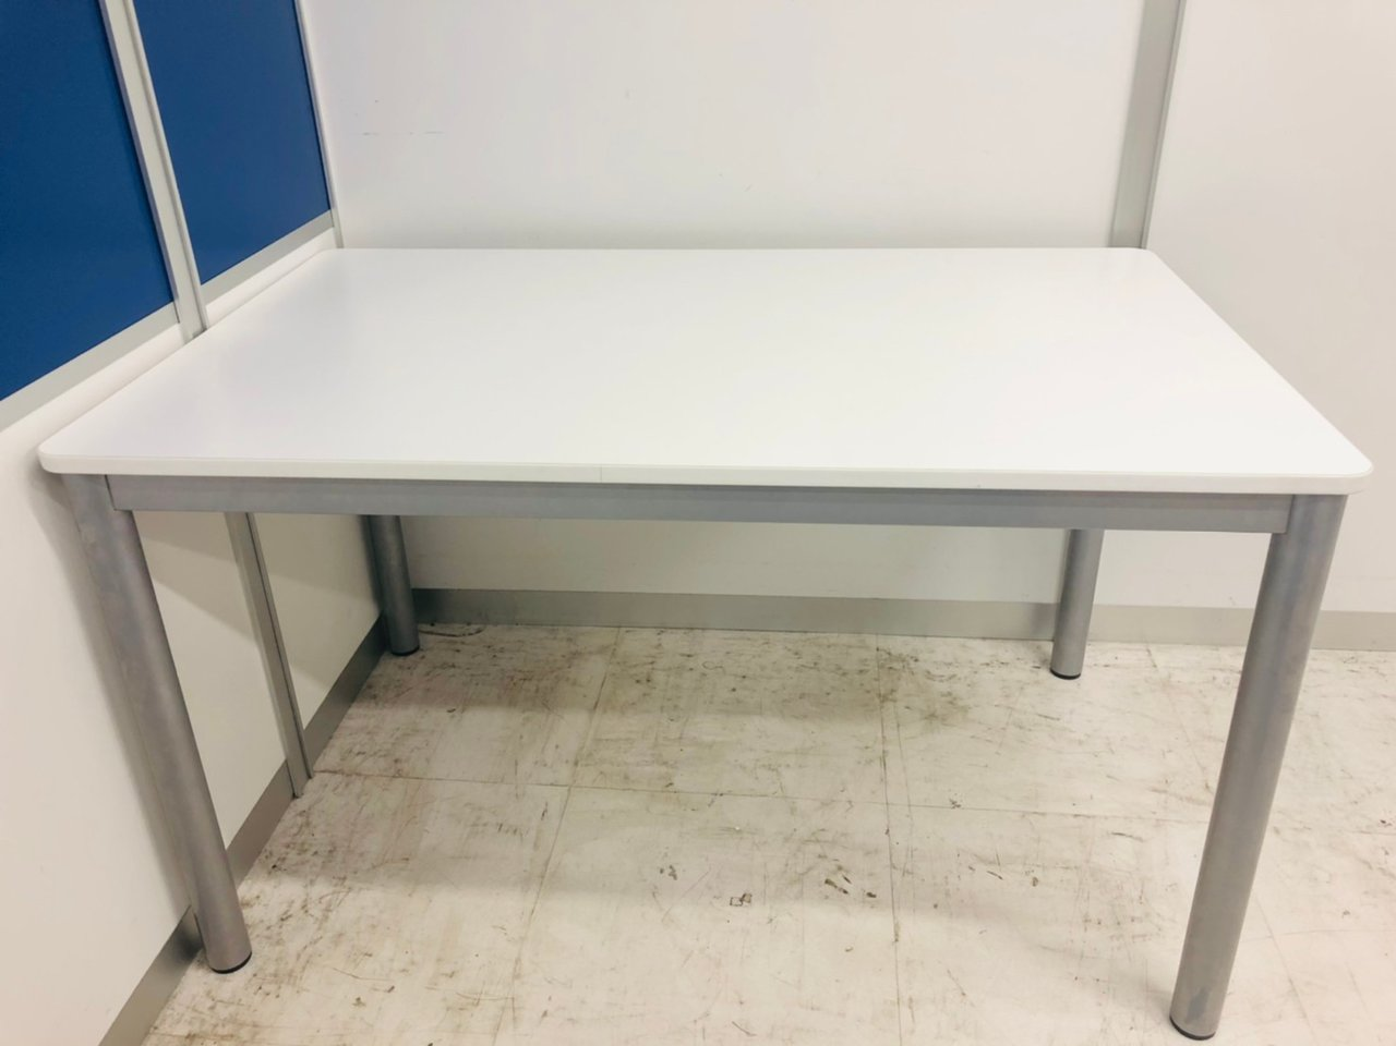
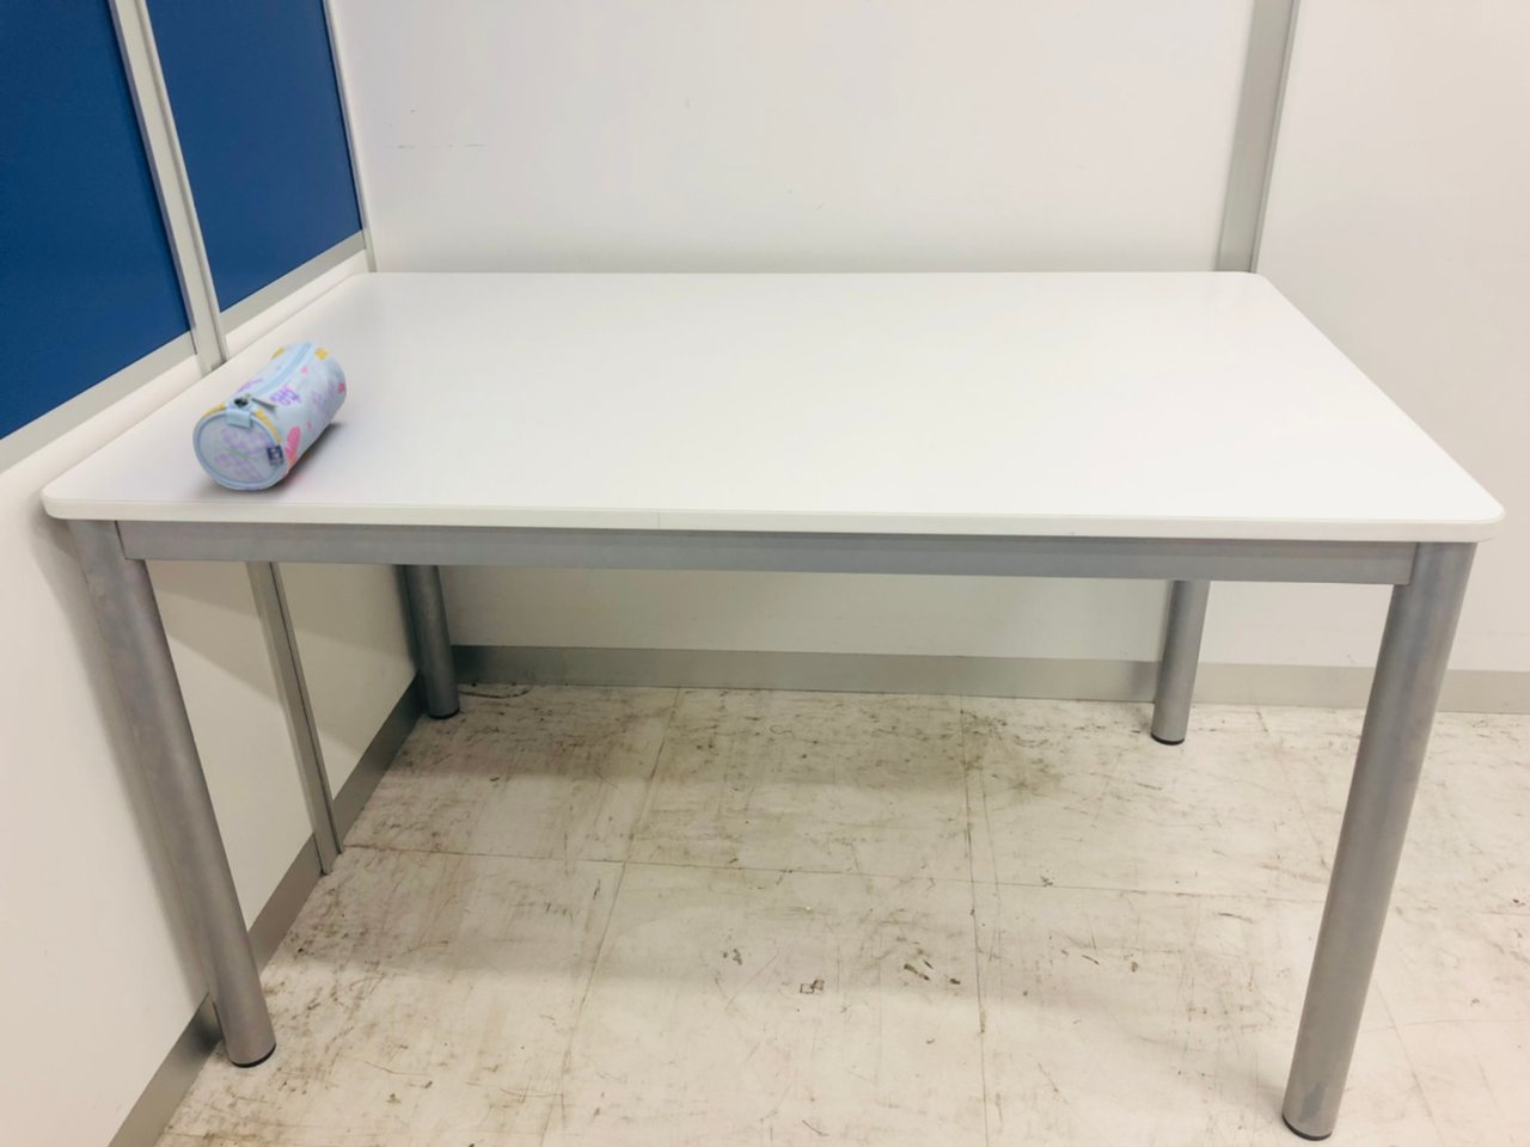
+ pencil case [192,341,348,493]
